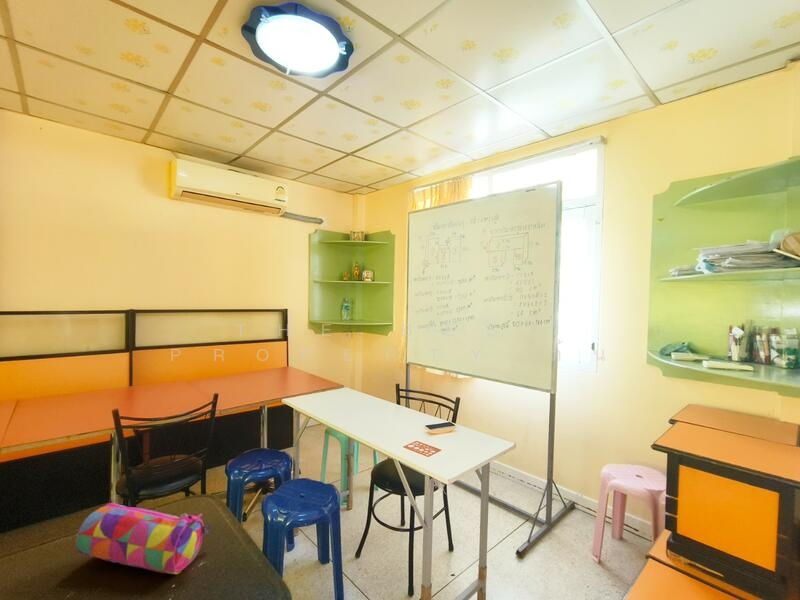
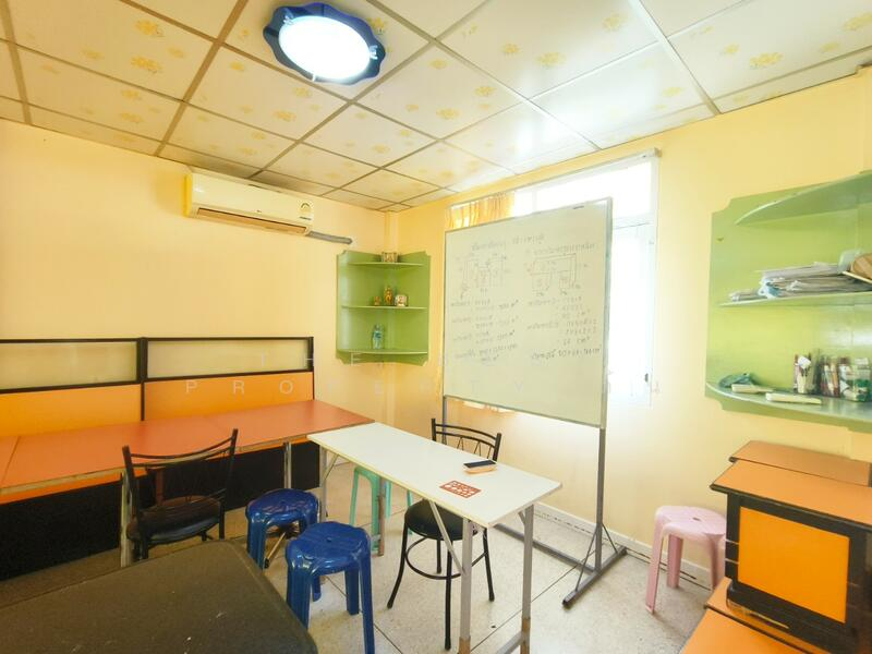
- pencil case [75,502,212,575]
